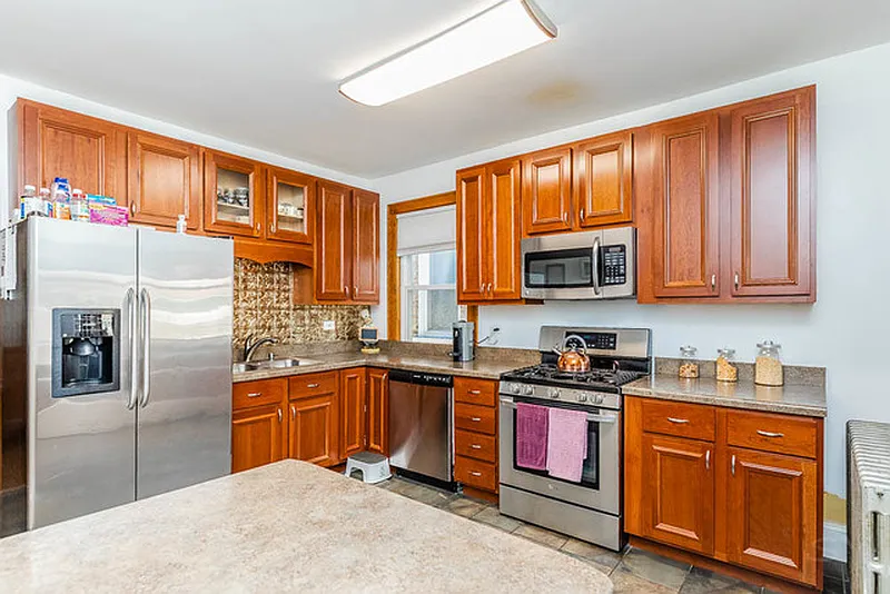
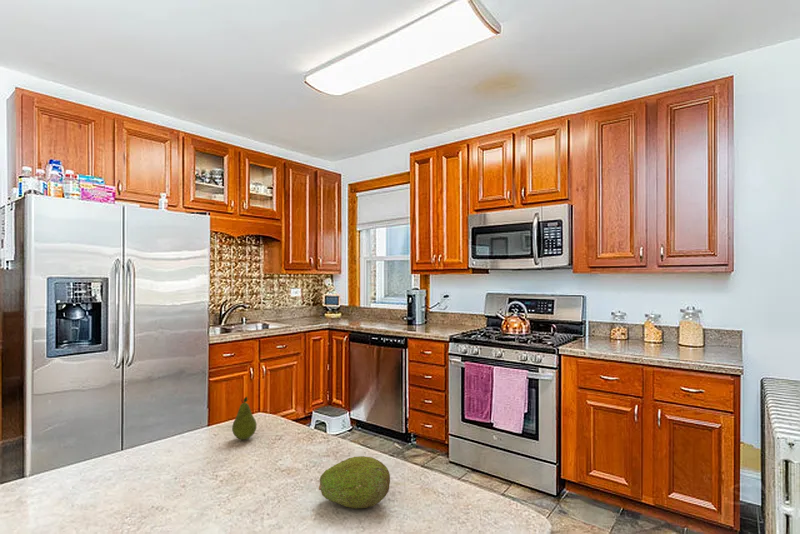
+ fruit [231,395,258,441]
+ fruit [318,455,391,509]
